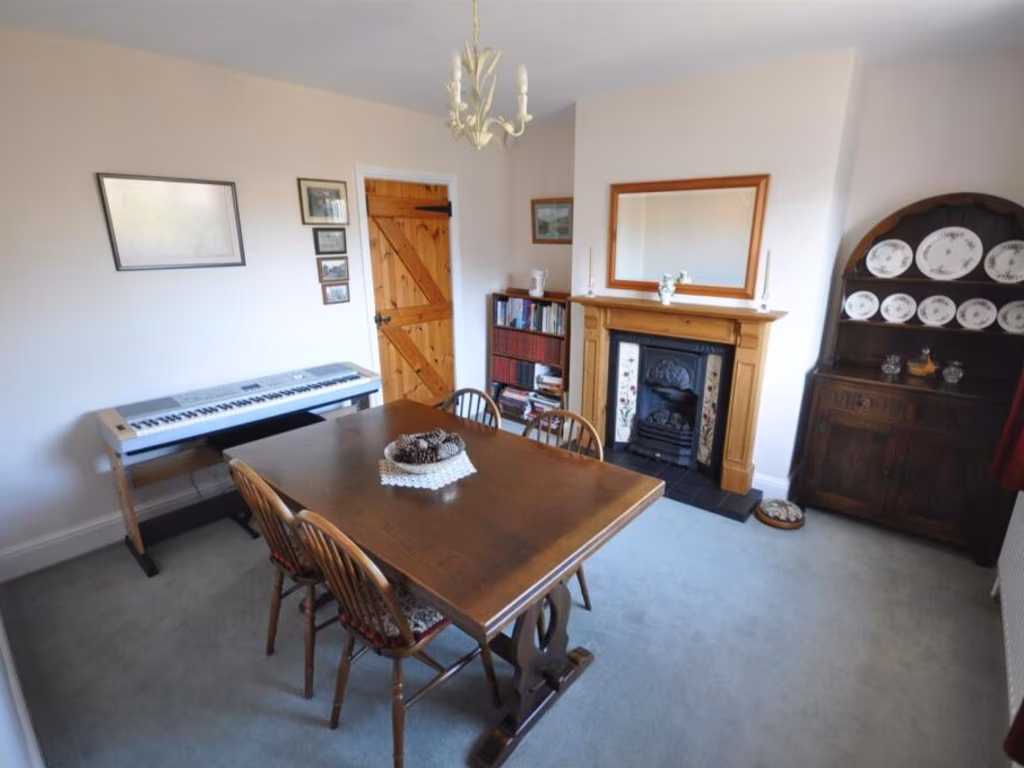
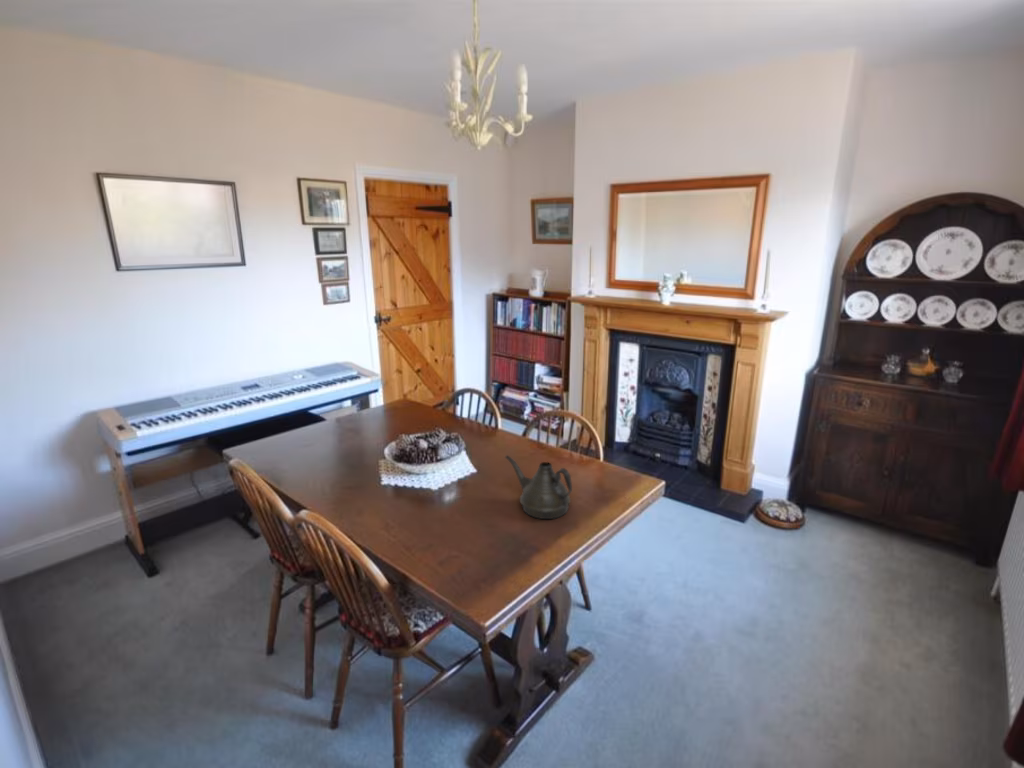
+ teapot [504,455,573,520]
